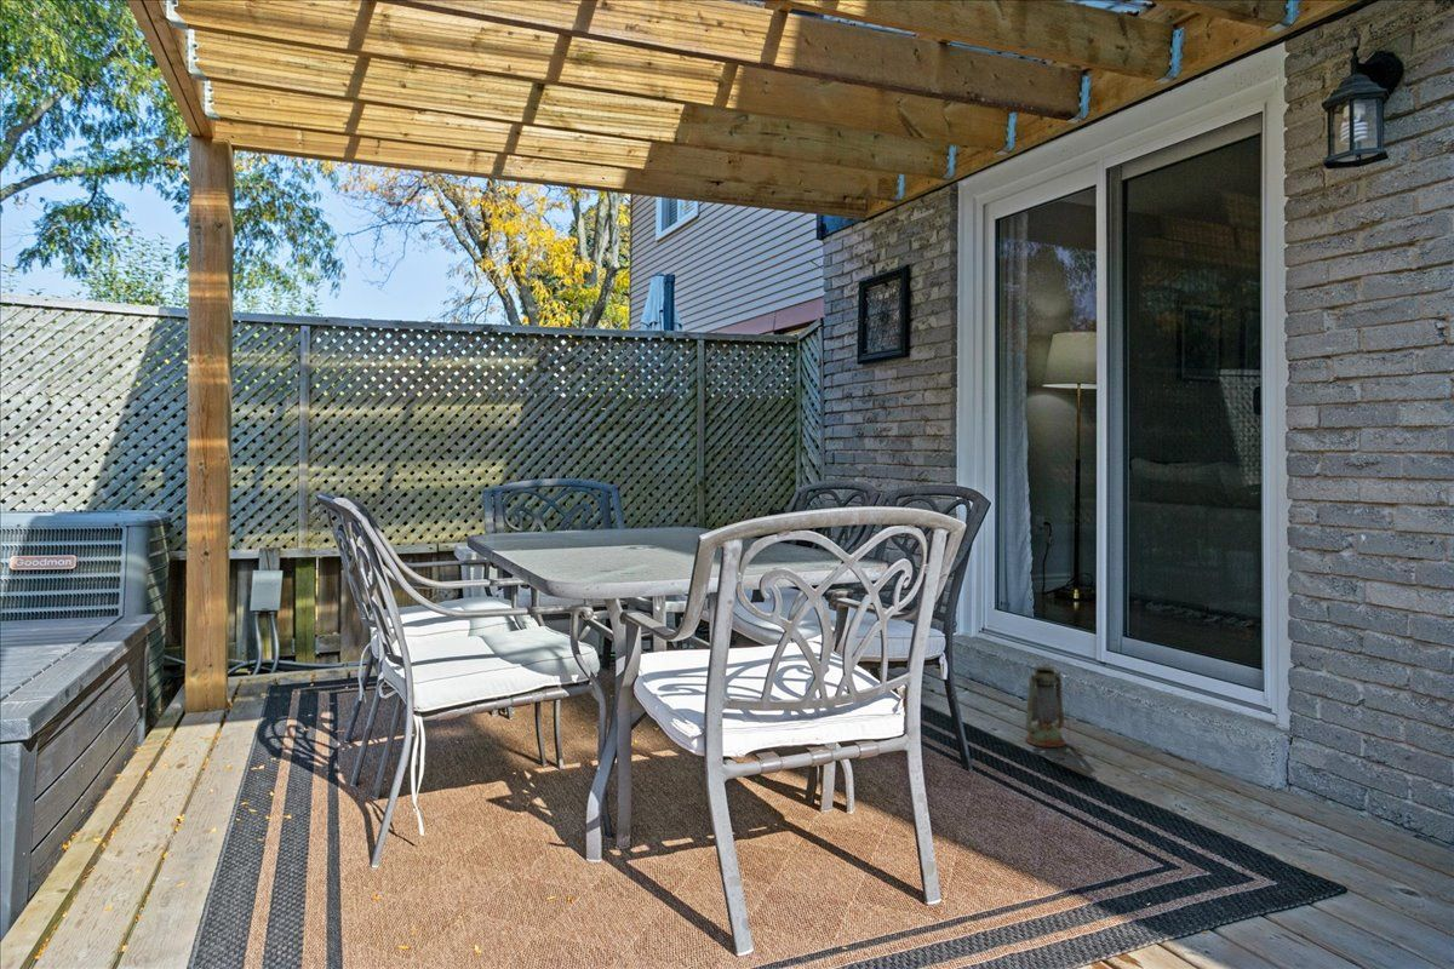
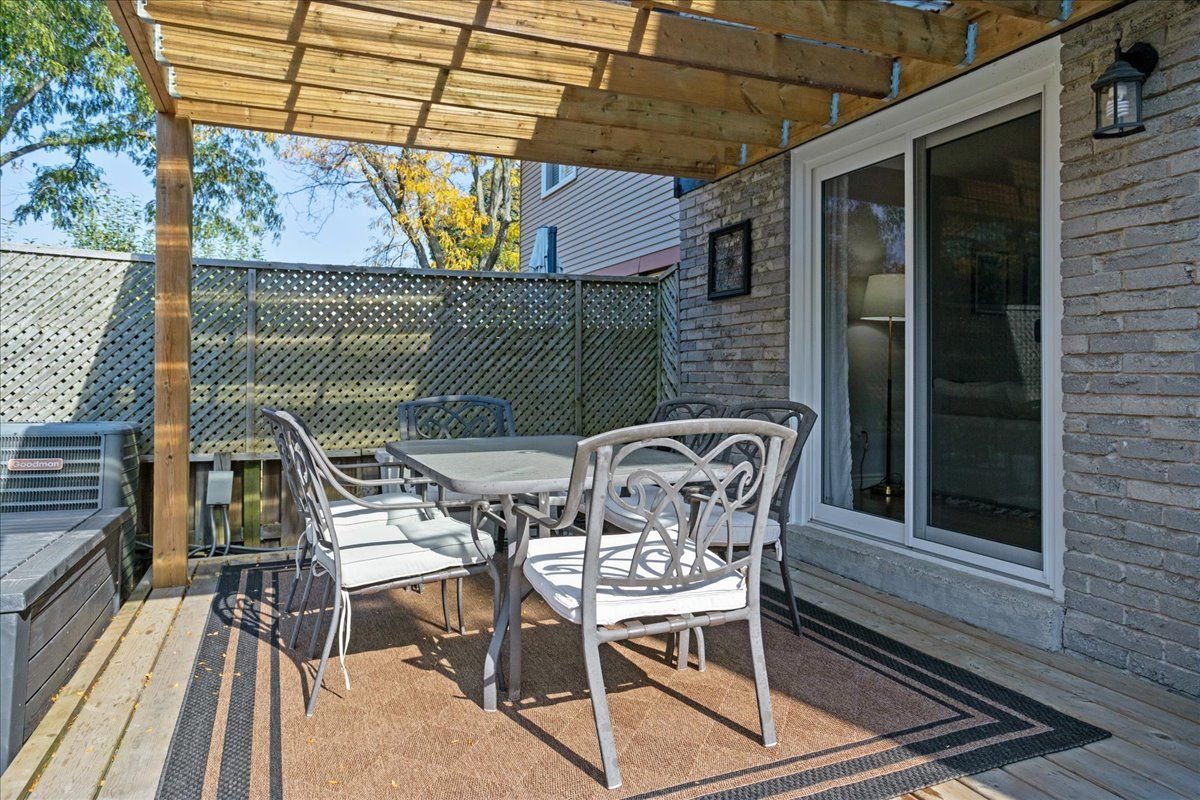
- lantern [1024,658,1071,749]
